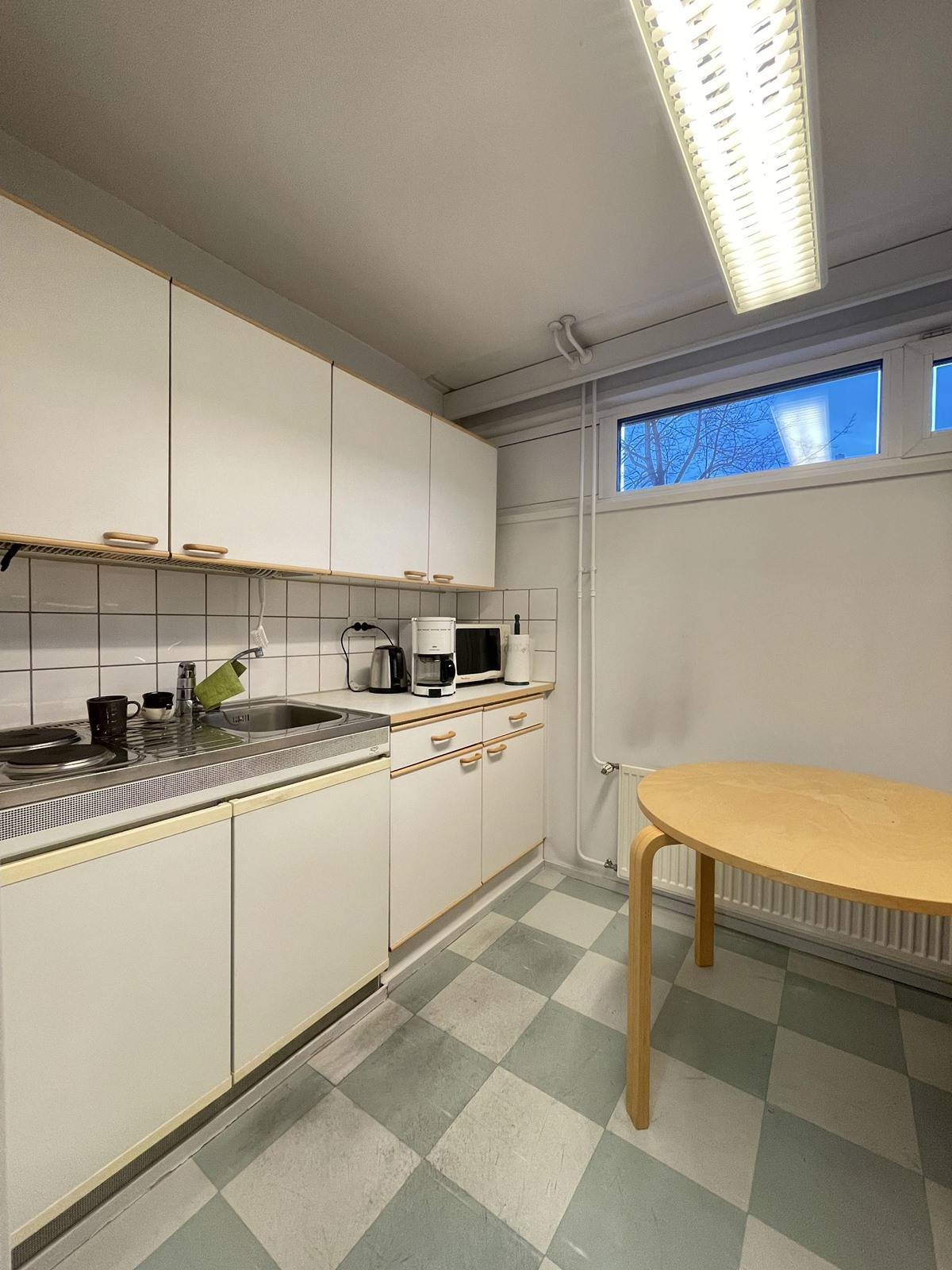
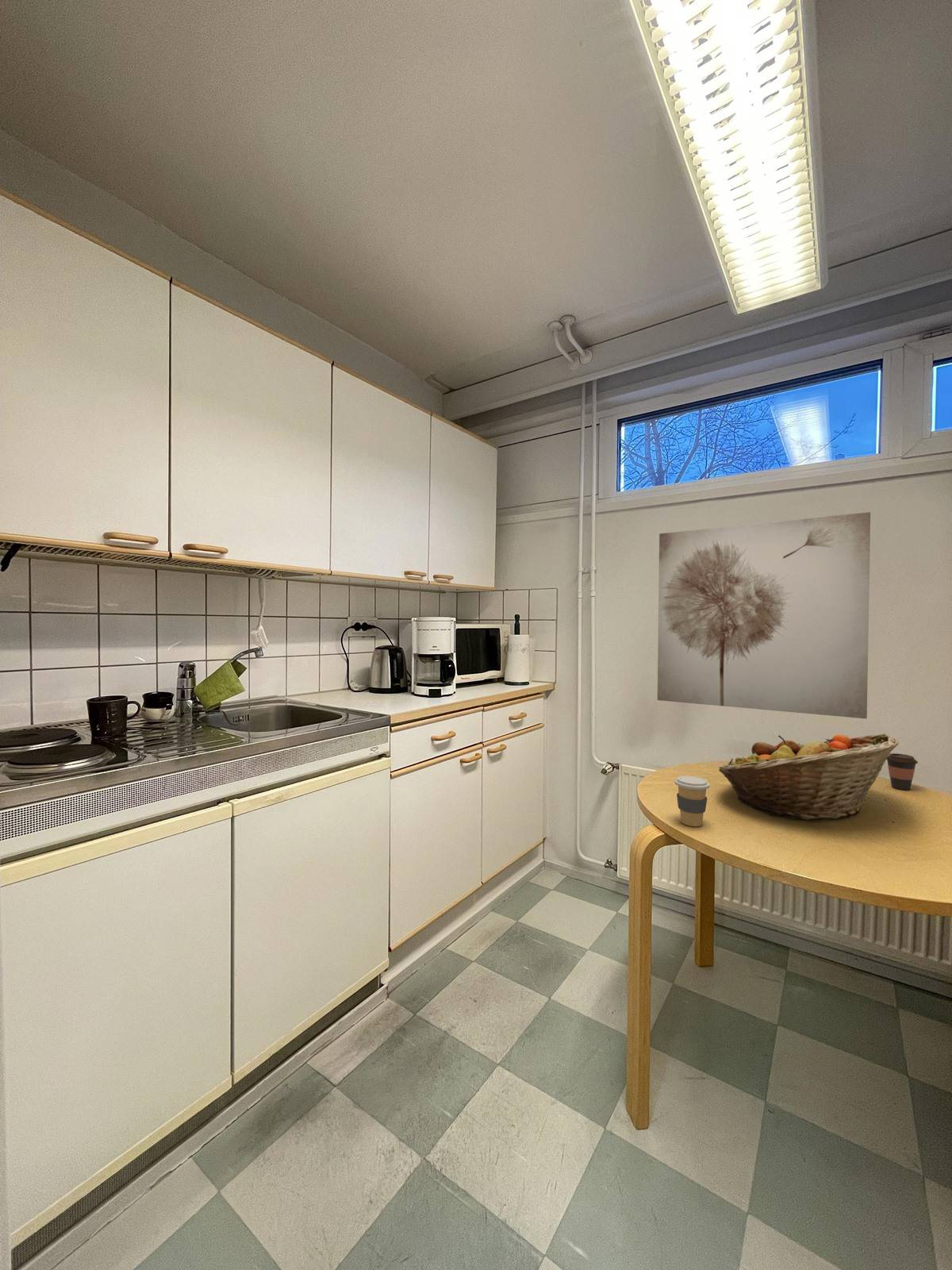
+ coffee cup [886,752,919,791]
+ fruit basket [718,733,900,821]
+ wall art [657,511,871,719]
+ coffee cup [674,775,711,827]
